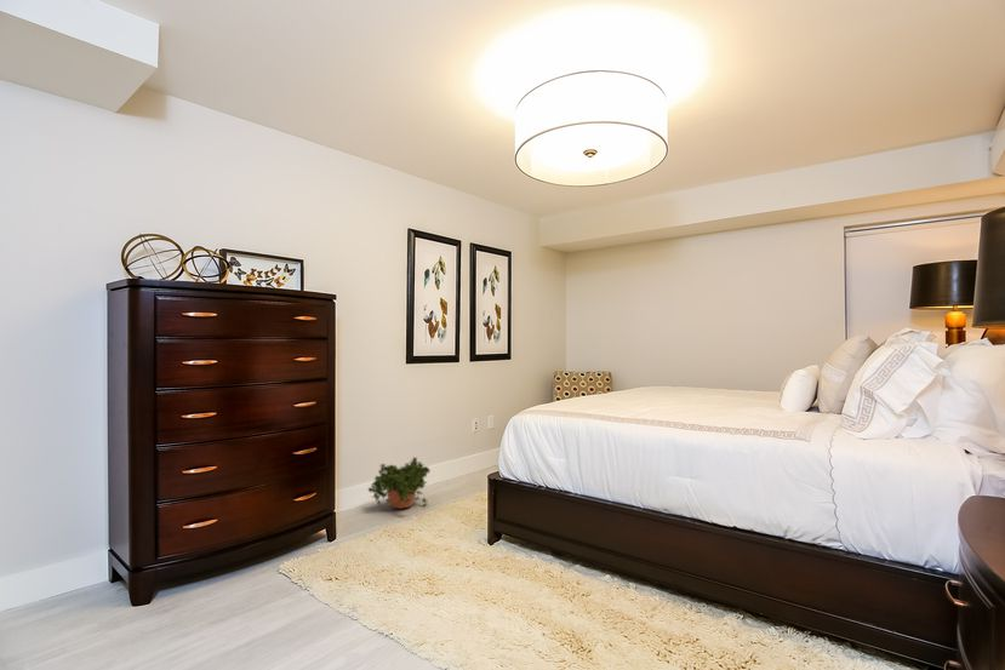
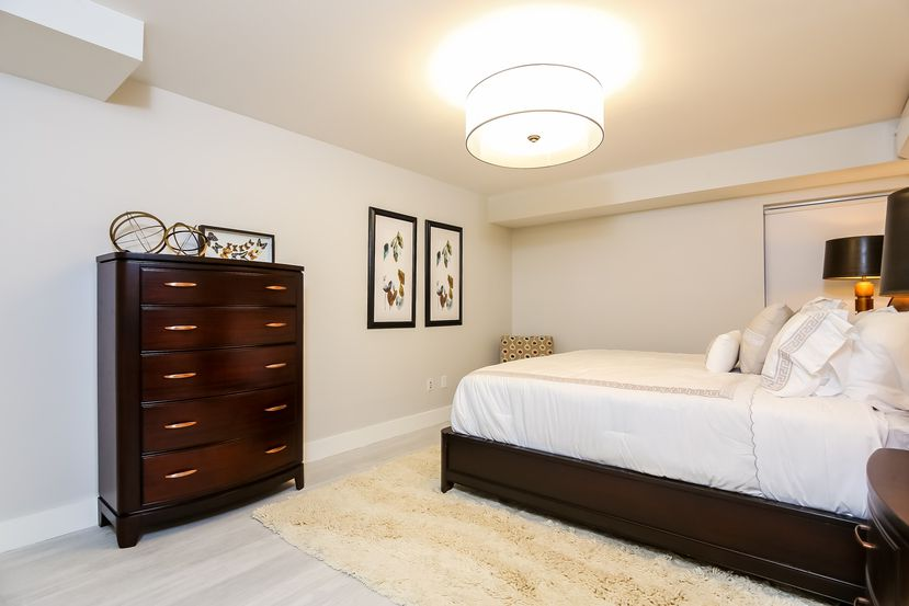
- potted plant [367,456,432,509]
